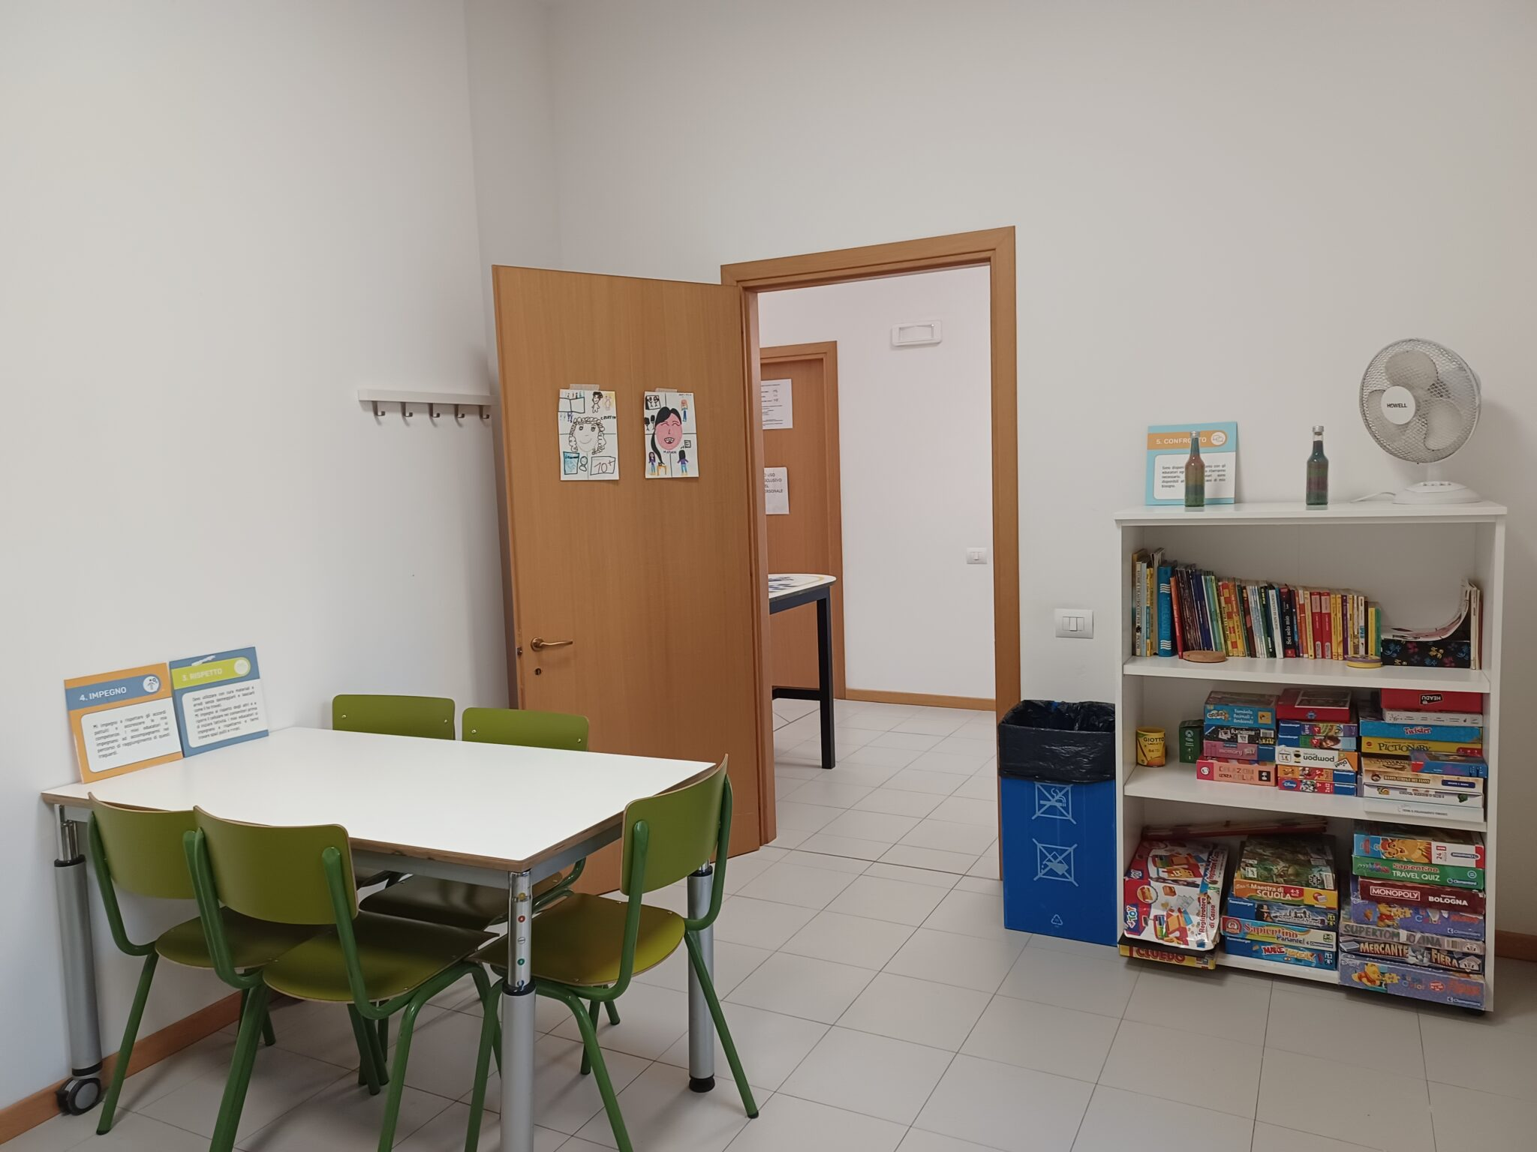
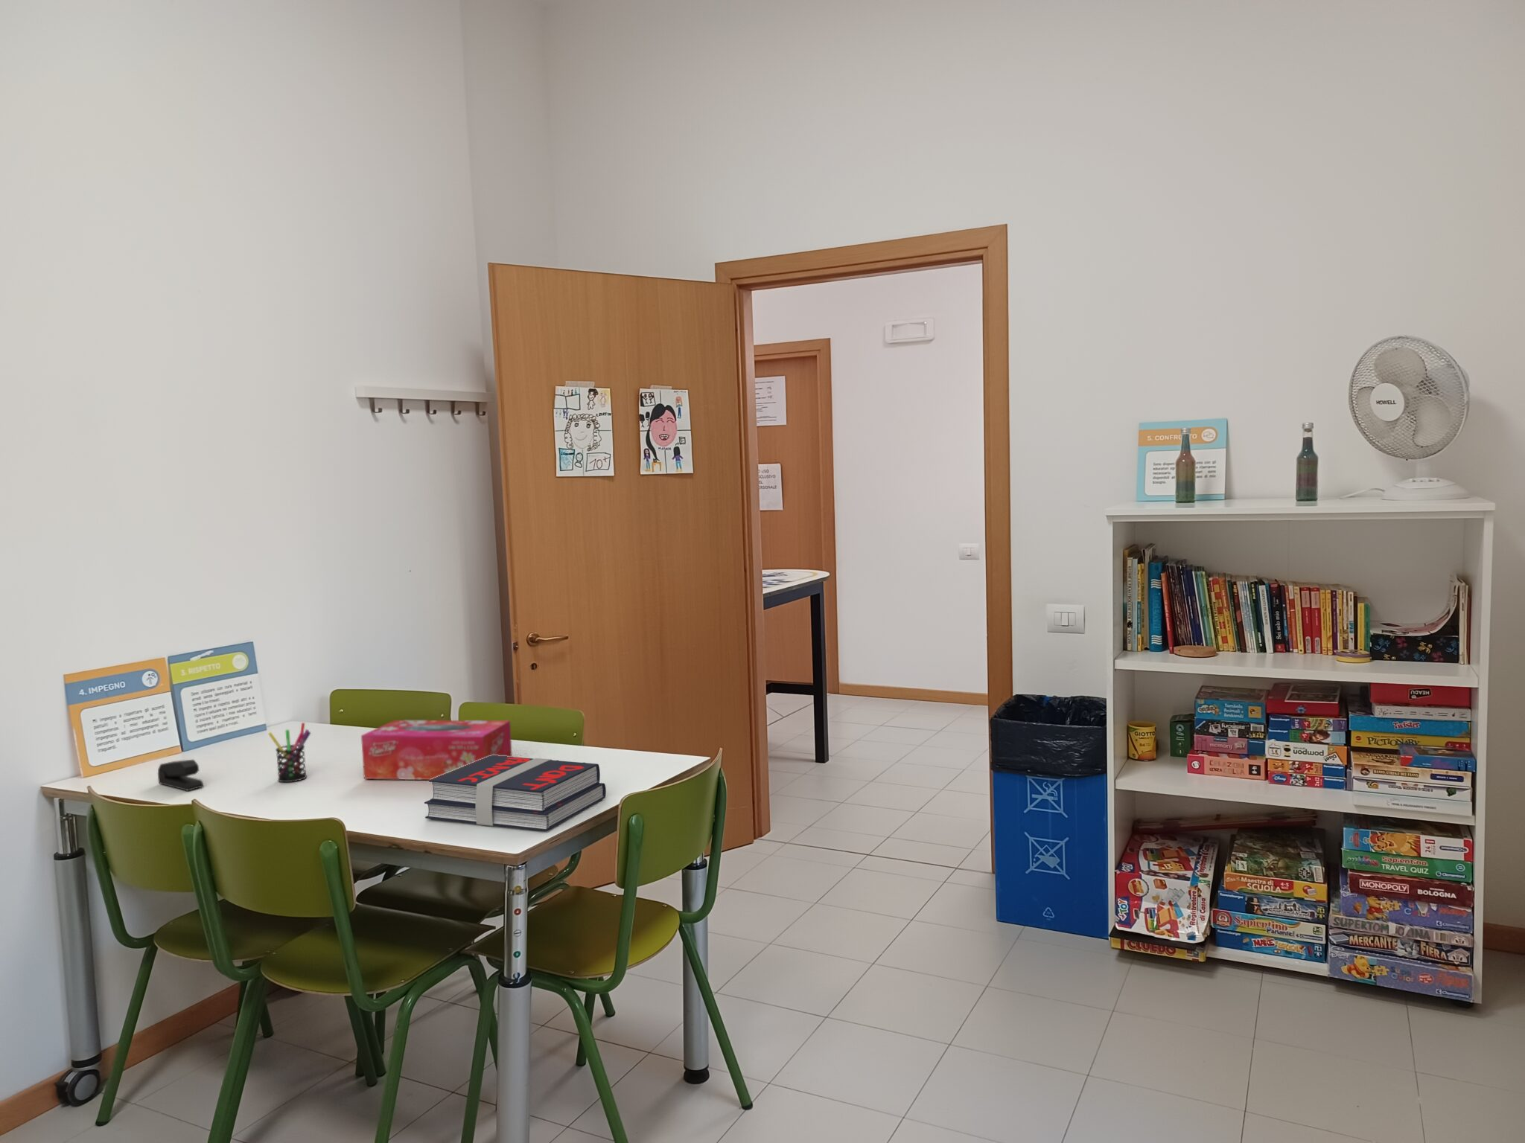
+ stapler [157,759,204,791]
+ tissue box [360,719,513,780]
+ book [424,755,606,831]
+ pen holder [268,722,311,783]
